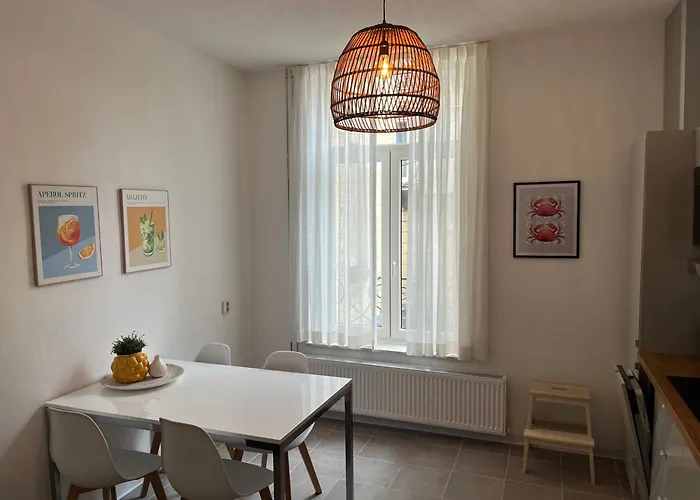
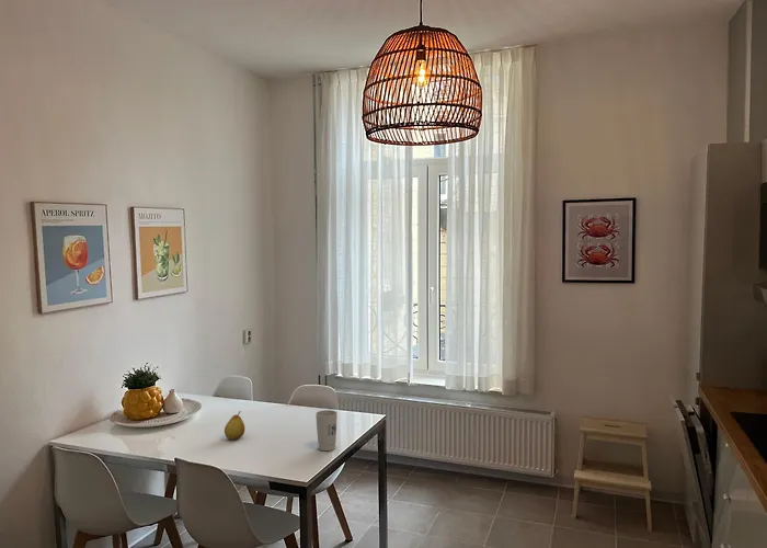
+ cup [314,409,339,452]
+ fruit [224,410,247,441]
